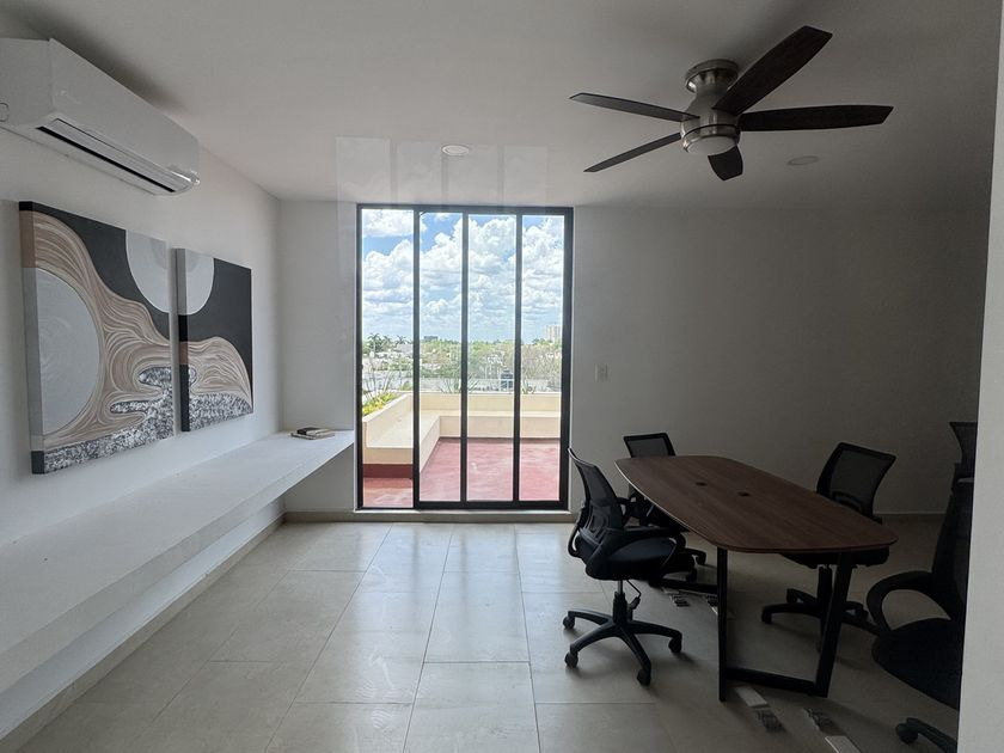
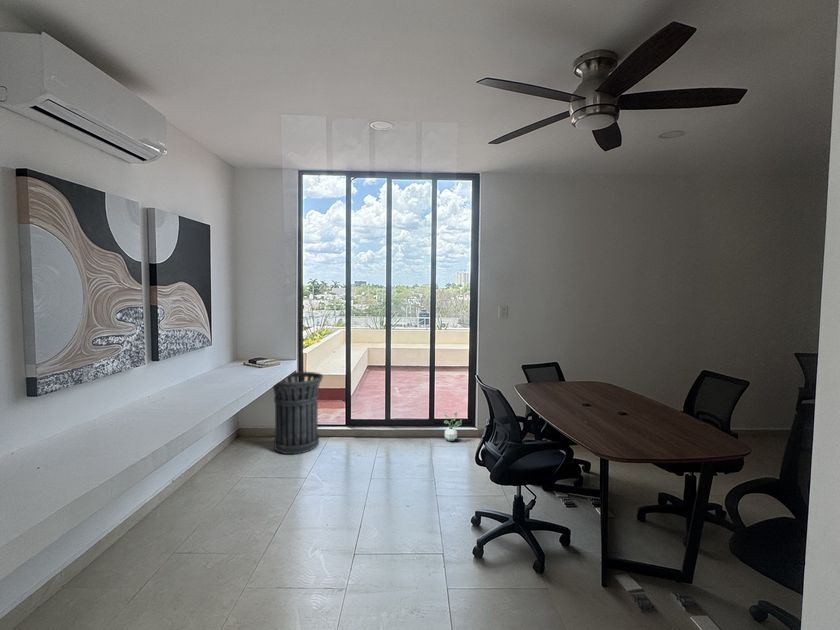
+ trash can [272,371,324,455]
+ potted plant [444,411,463,442]
